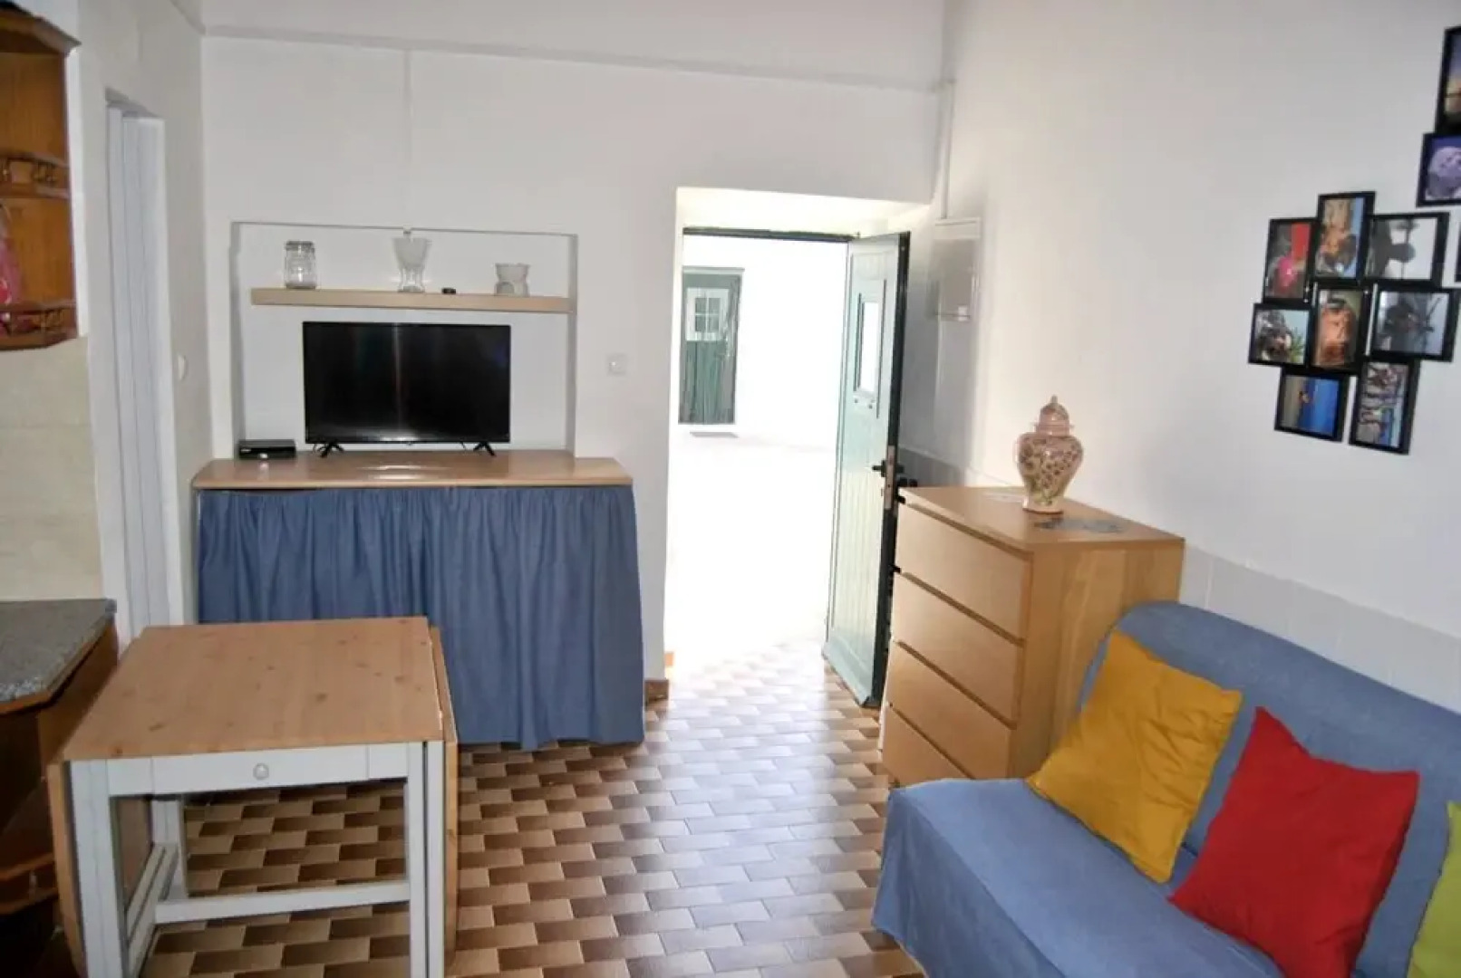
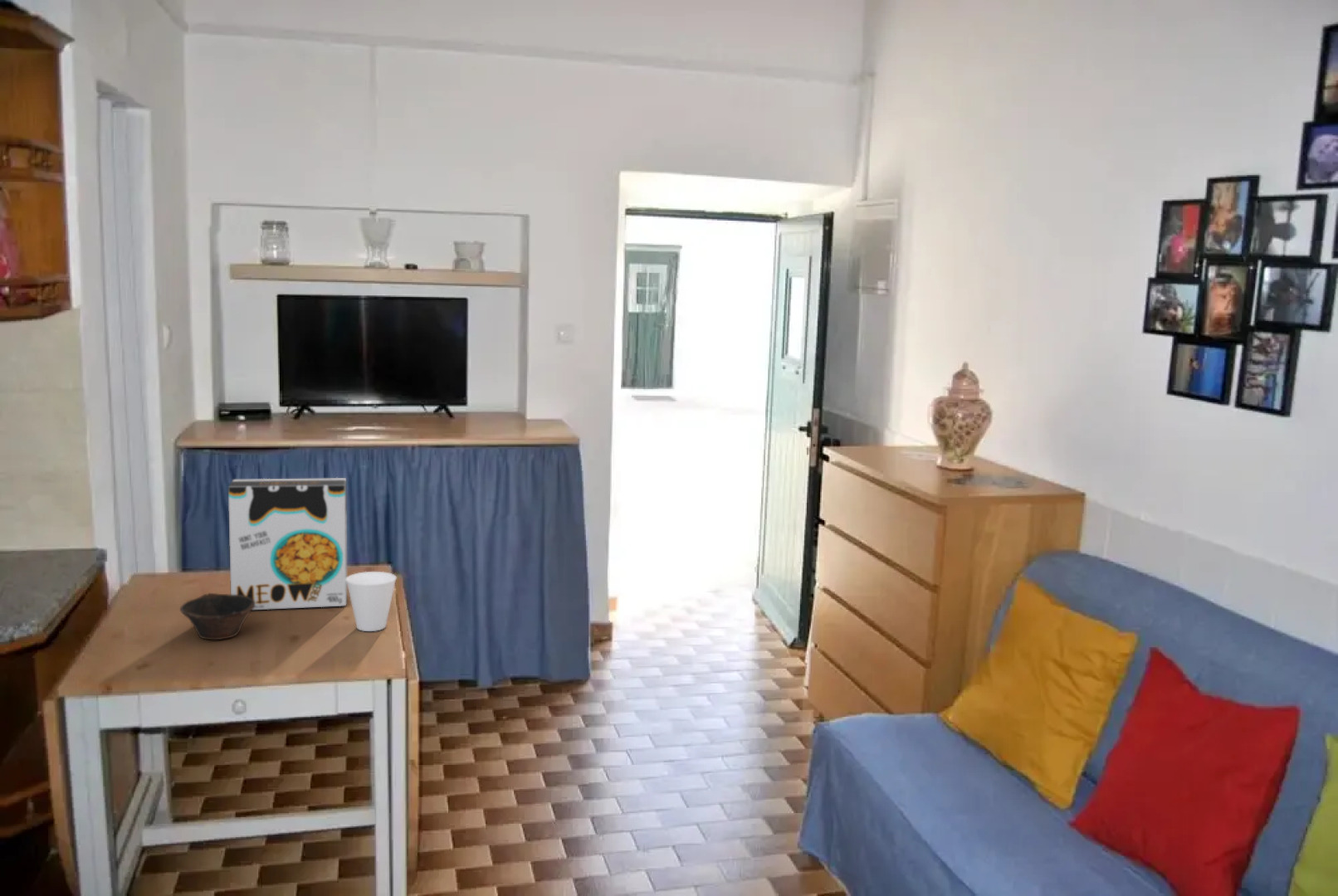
+ bowl [179,592,255,640]
+ cup [346,571,398,632]
+ cereal box [227,477,348,611]
